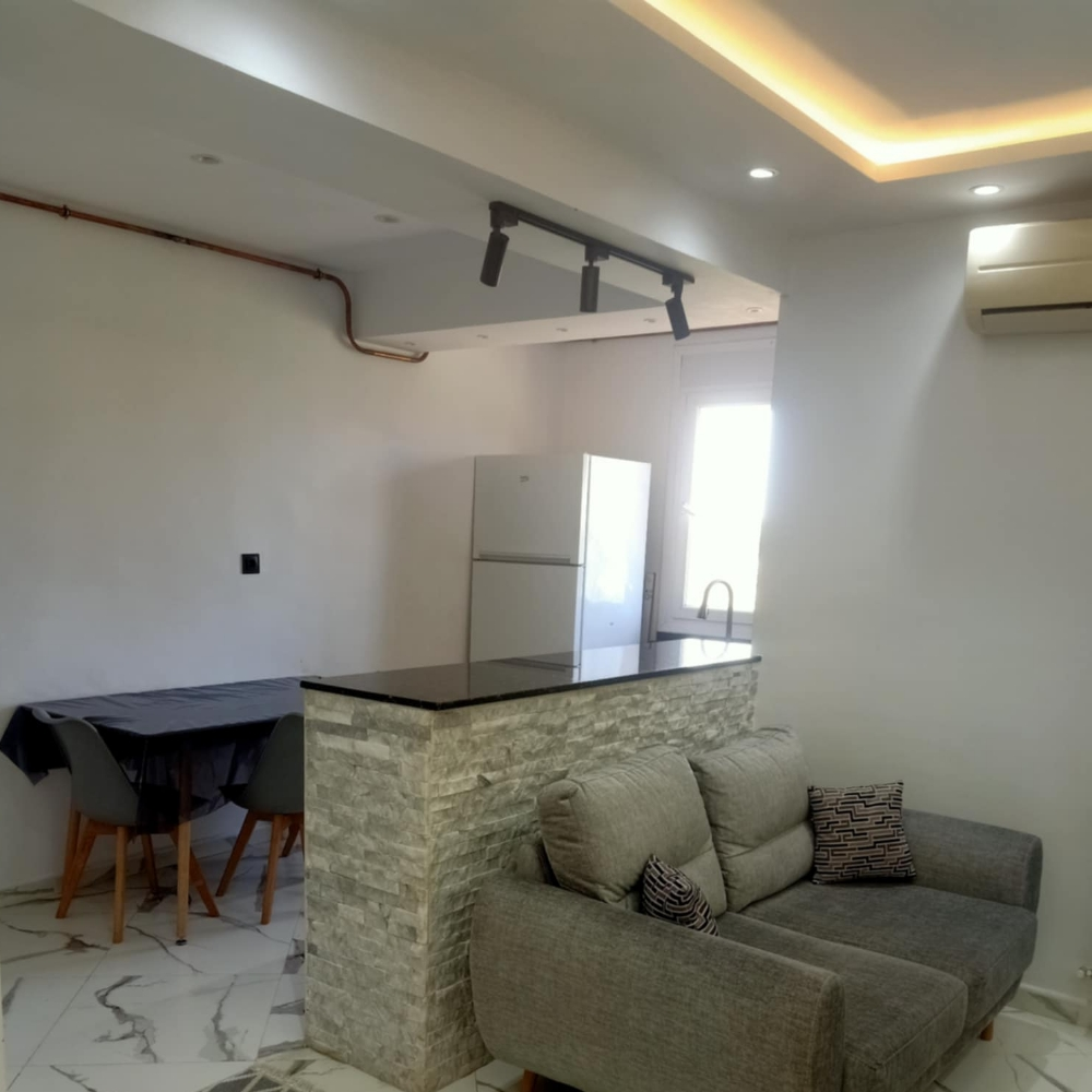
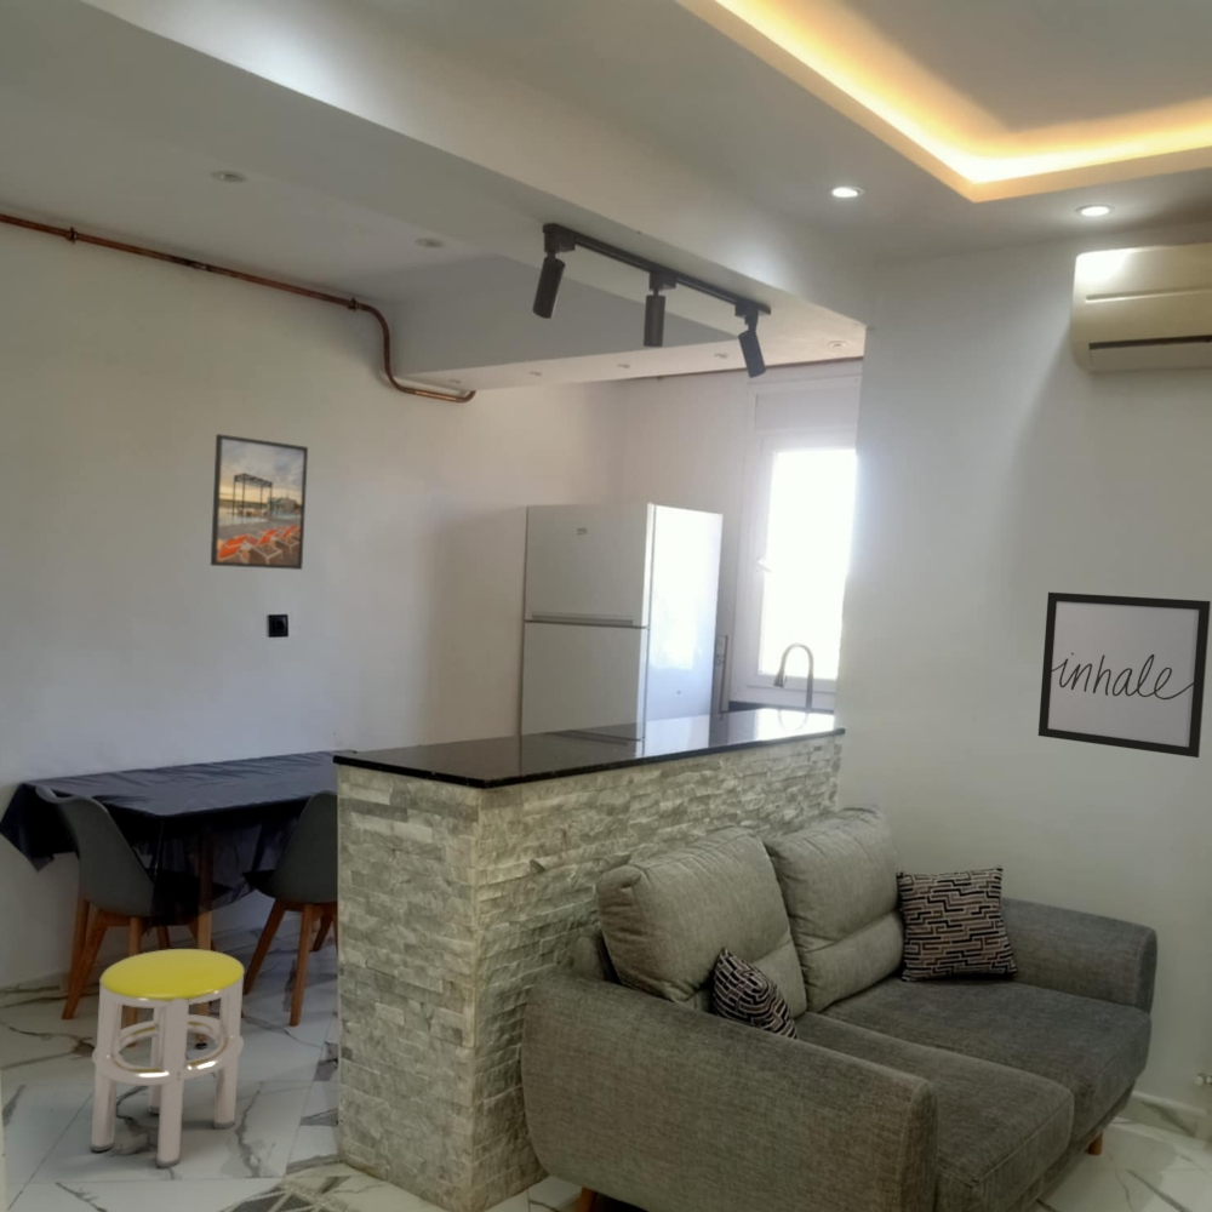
+ wall art [1037,591,1212,759]
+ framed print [210,433,309,571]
+ stool [90,948,246,1170]
